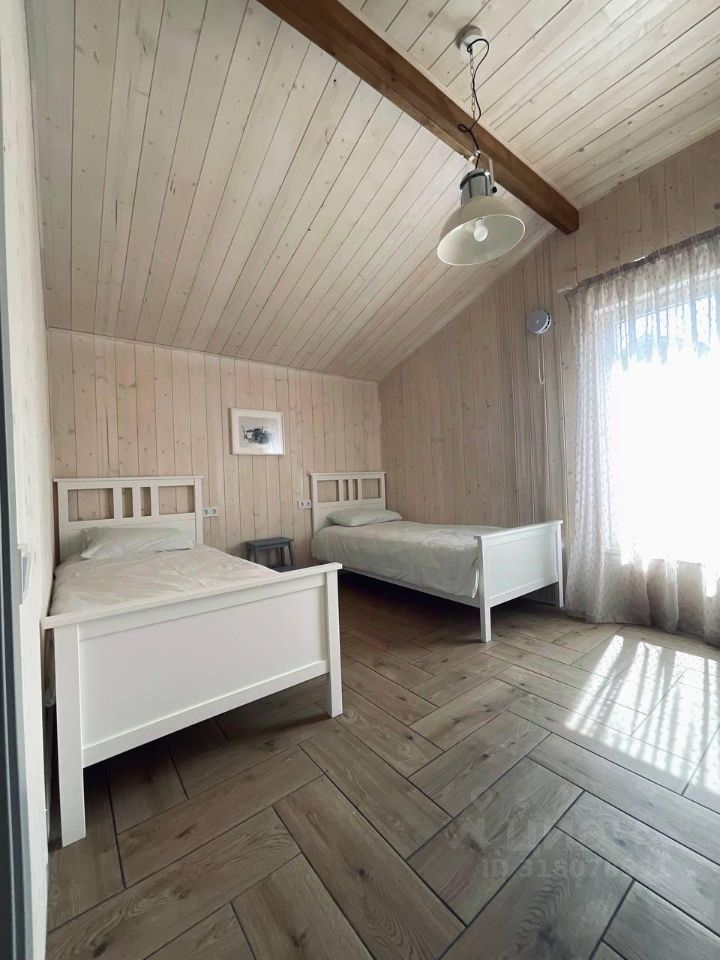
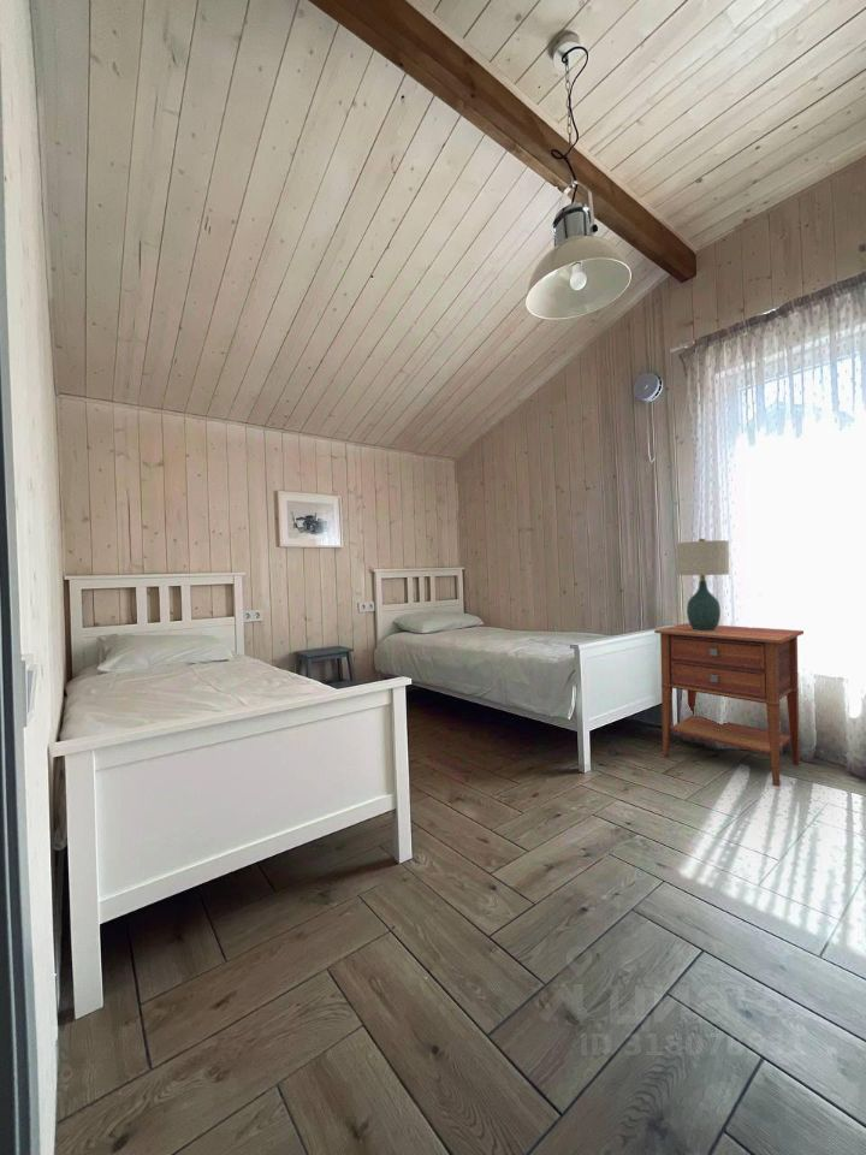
+ nightstand [653,622,805,787]
+ table lamp [676,538,730,632]
